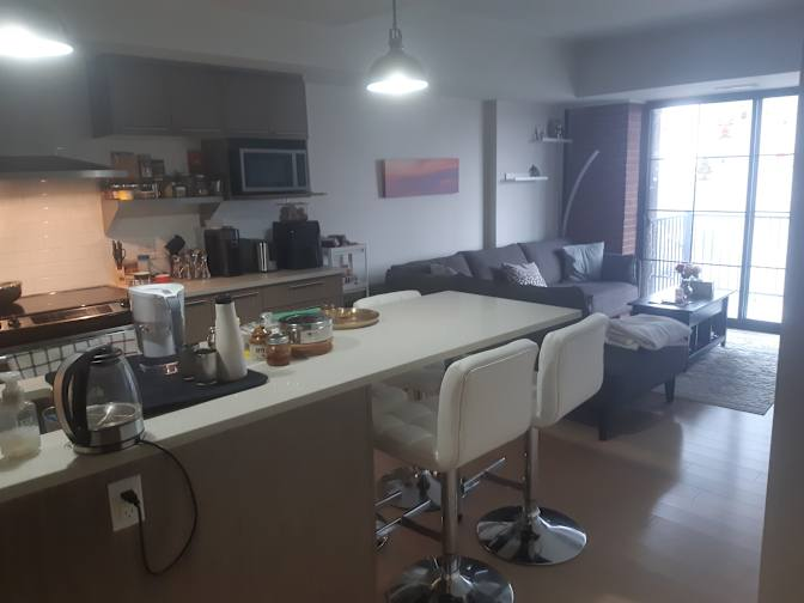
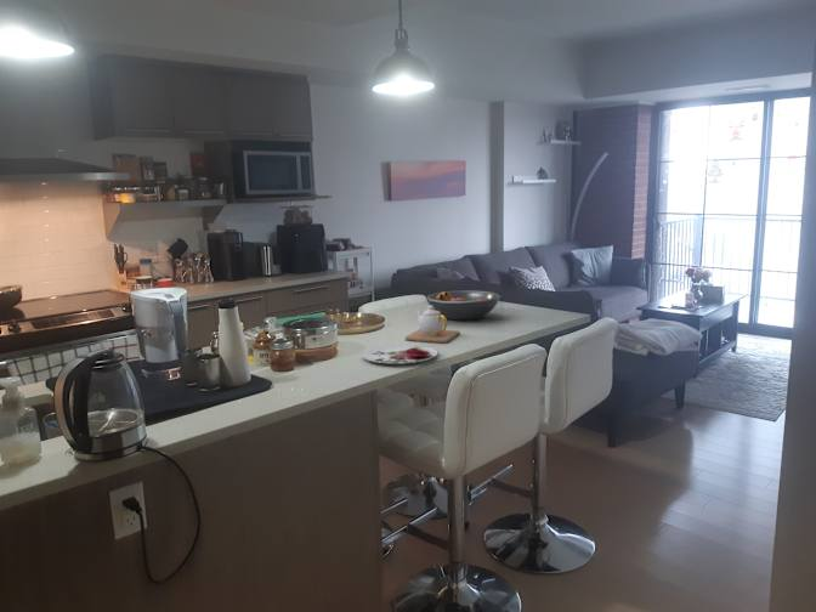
+ fruit bowl [424,289,501,321]
+ teapot [404,305,461,344]
+ plate [362,344,438,365]
